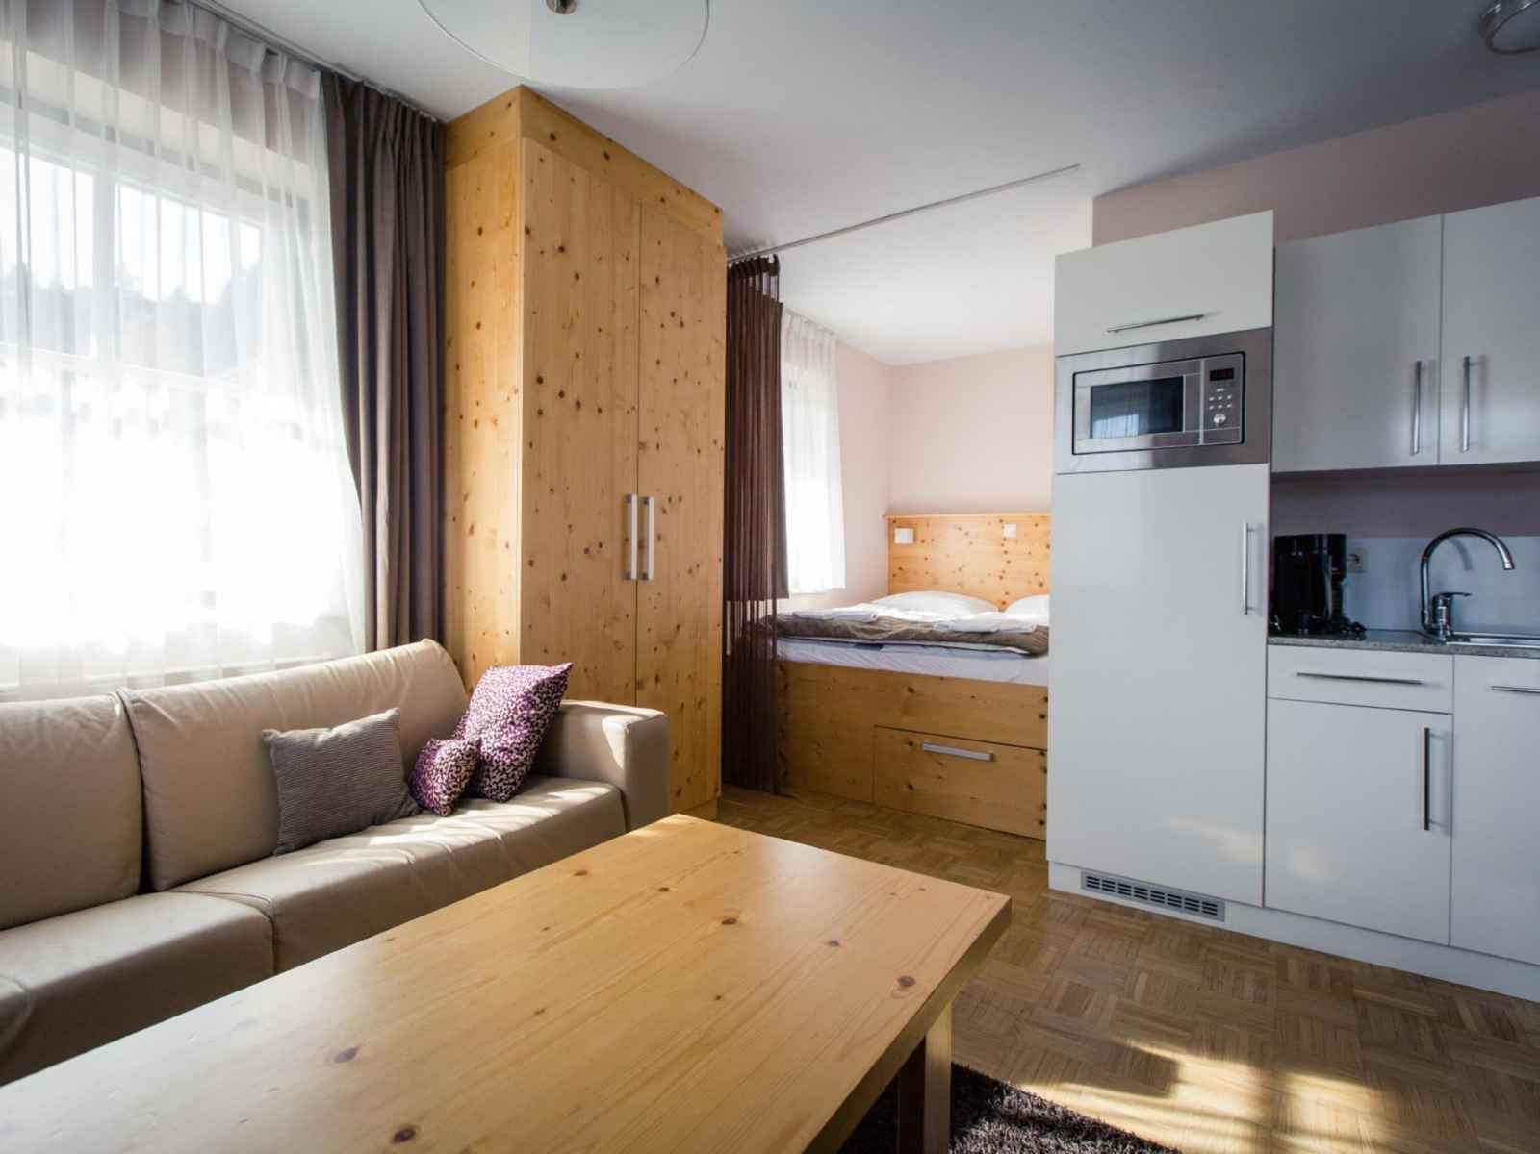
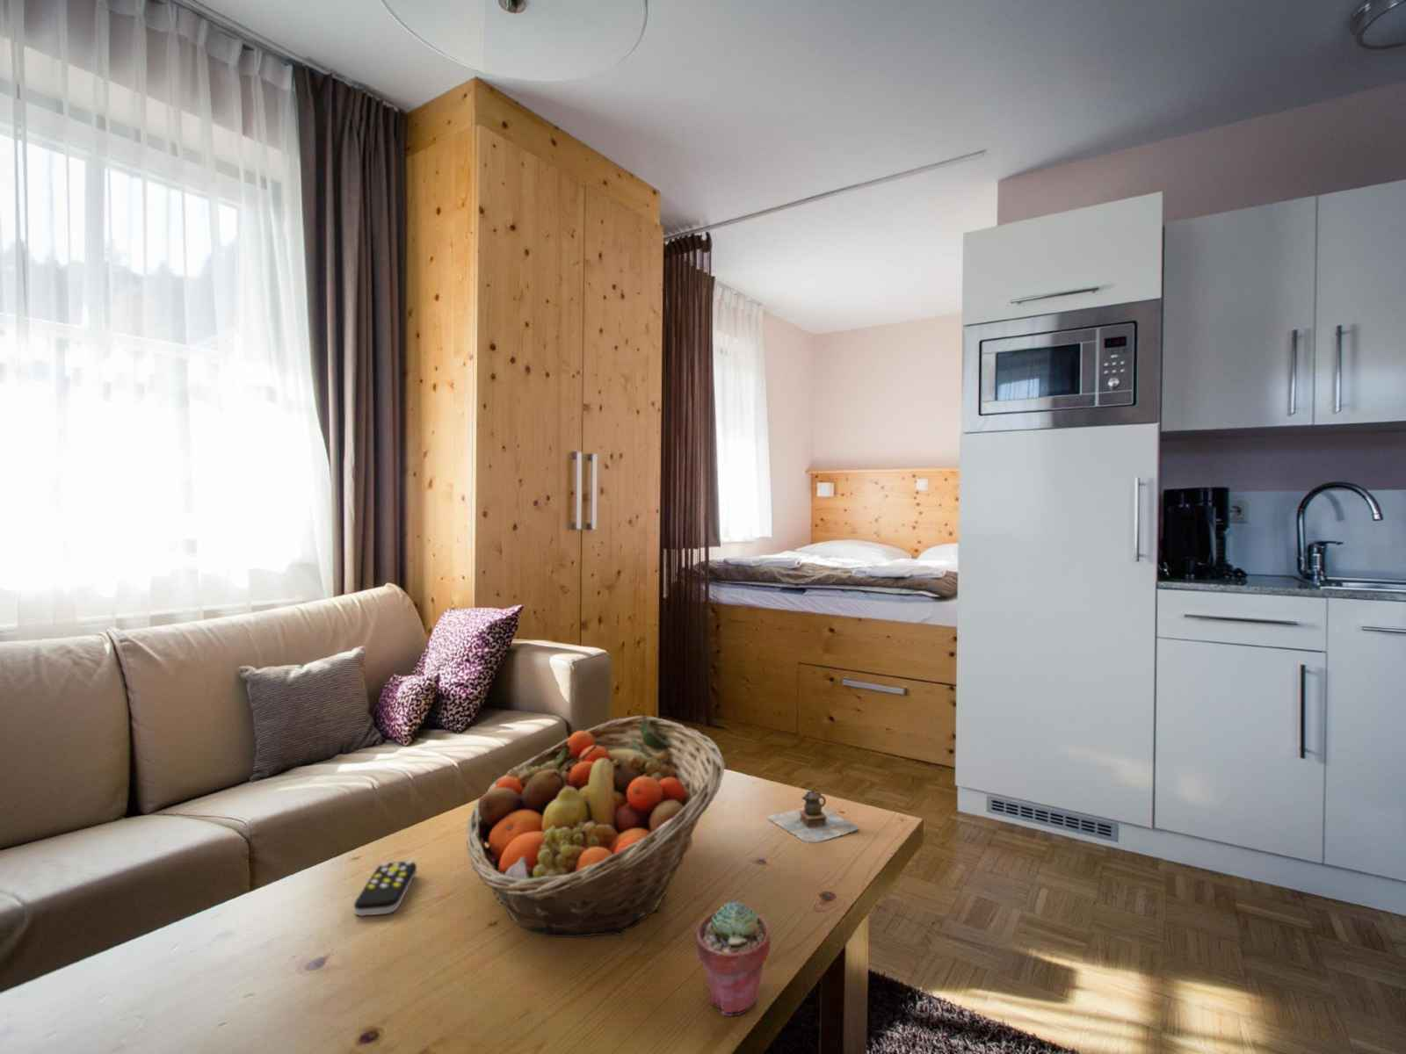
+ fruit basket [466,715,726,939]
+ teapot [766,788,860,844]
+ potted succulent [694,899,772,1017]
+ remote control [353,860,417,917]
